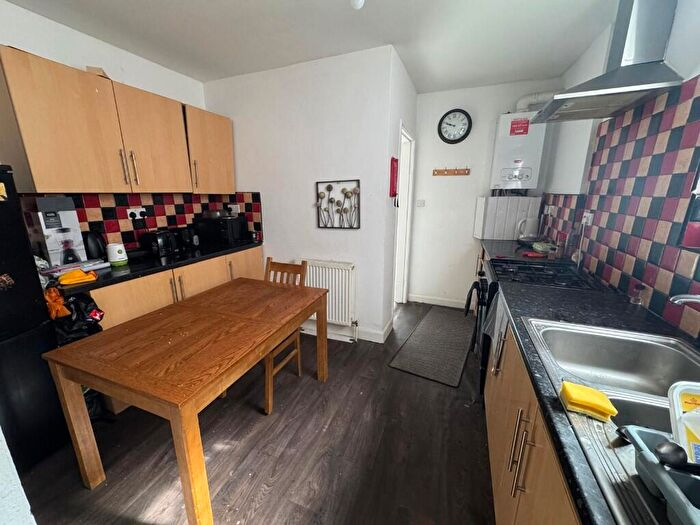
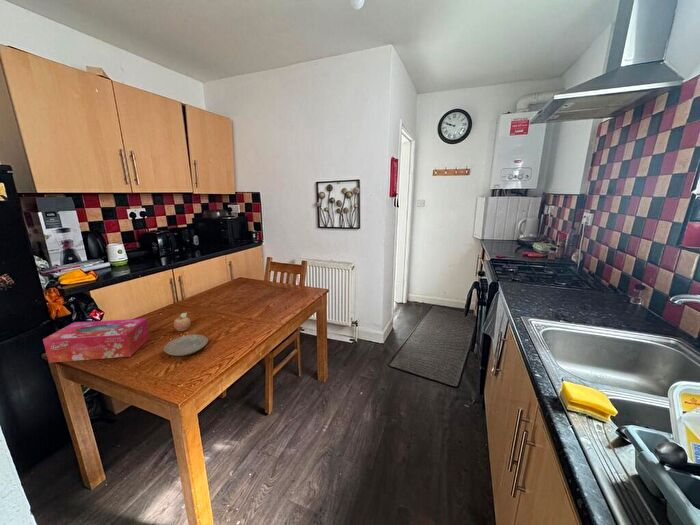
+ tissue box [42,317,151,364]
+ fruit [173,312,191,332]
+ plate [163,333,209,357]
